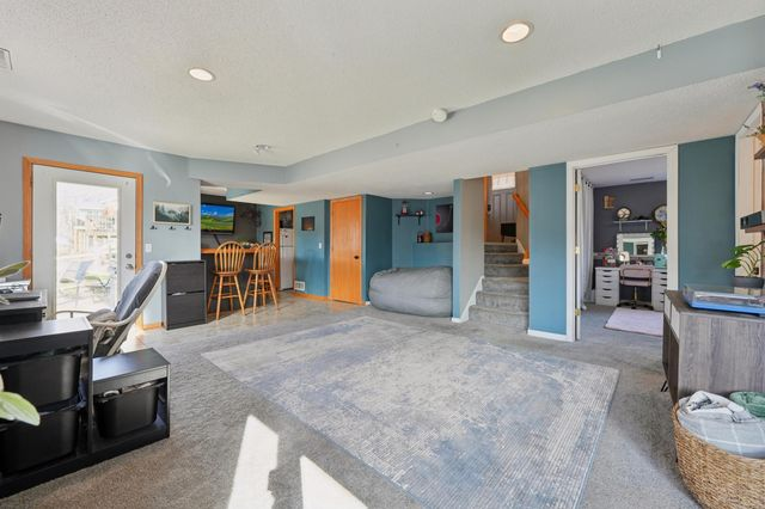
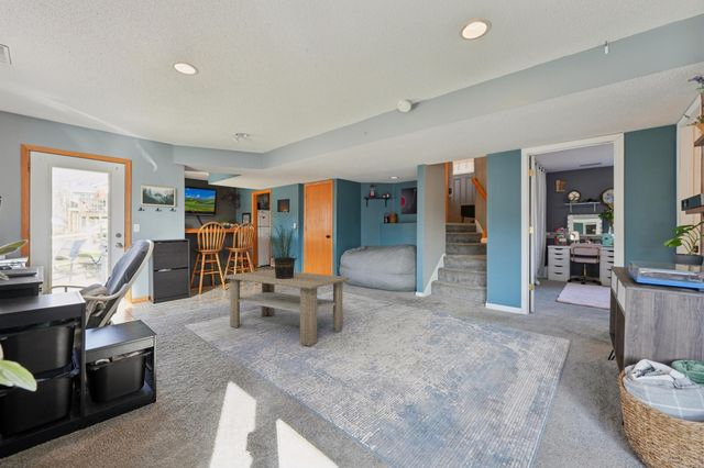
+ coffee table [222,269,351,347]
+ potted plant [266,219,302,279]
